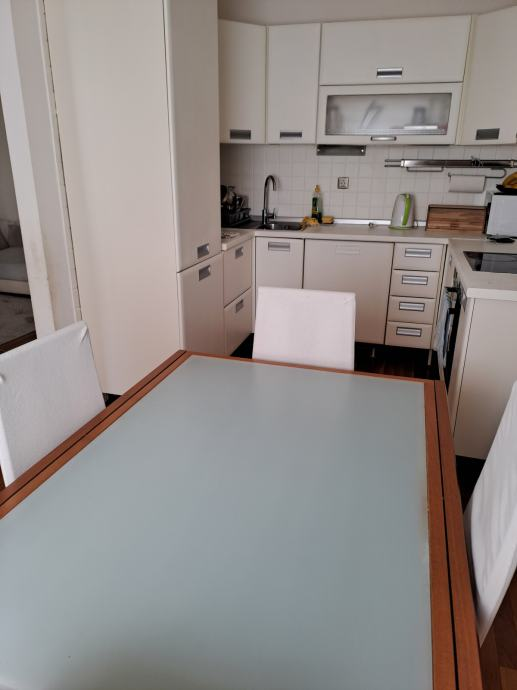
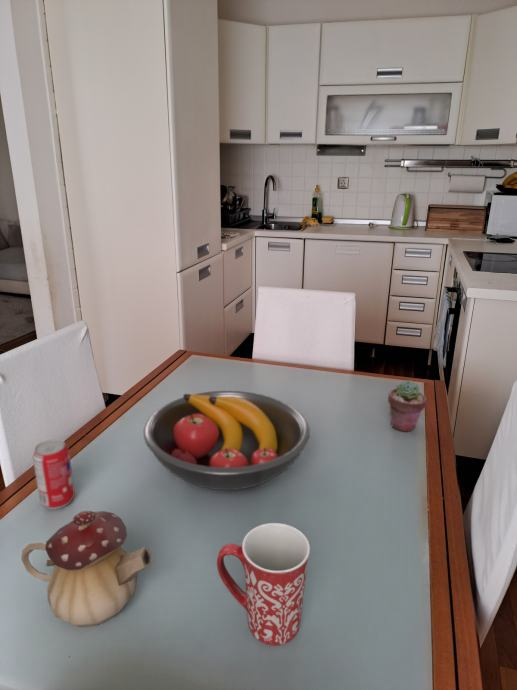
+ mug [216,522,311,646]
+ teapot [20,510,152,628]
+ fruit bowl [143,390,311,491]
+ potted succulent [387,379,428,433]
+ beverage can [32,438,76,510]
